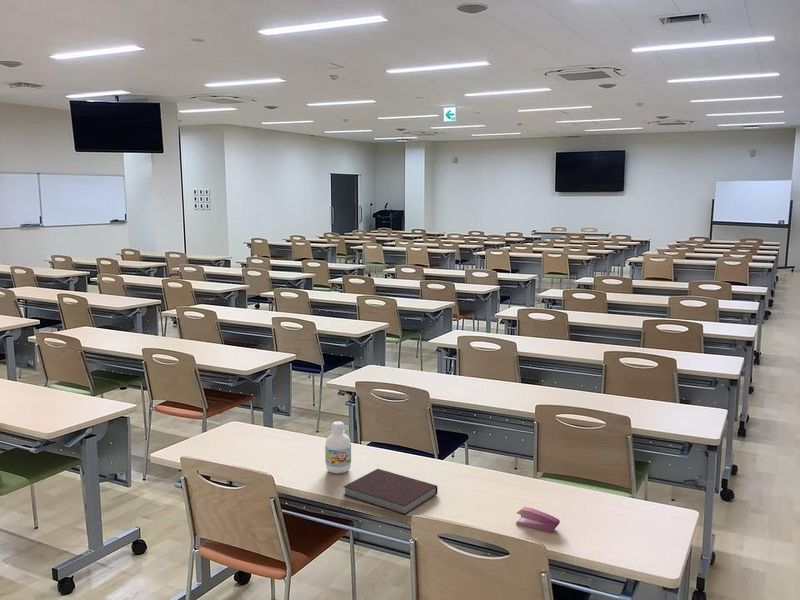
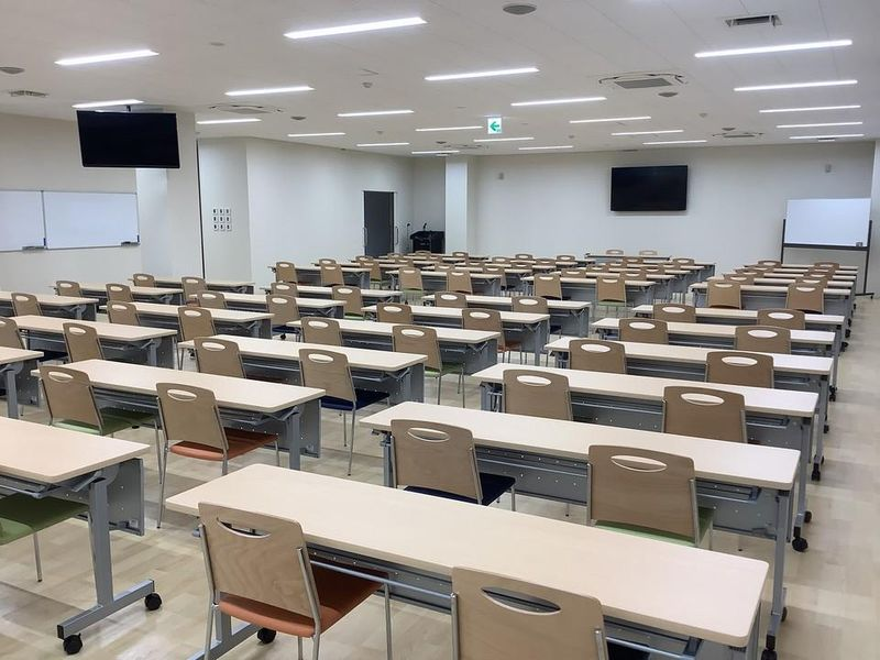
- bottle [324,420,352,475]
- notebook [342,468,439,516]
- stapler [515,506,561,534]
